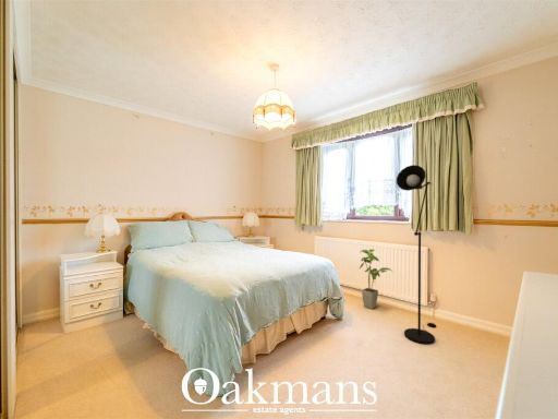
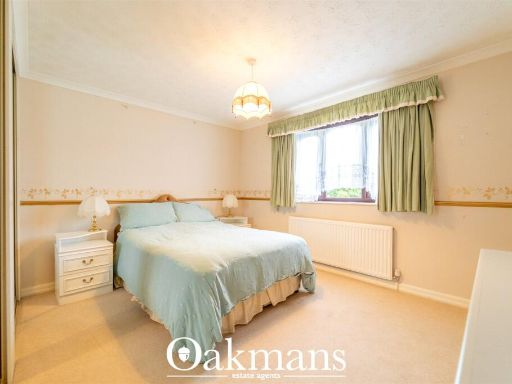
- floor lamp [396,164,437,345]
- house plant [359,248,392,310]
